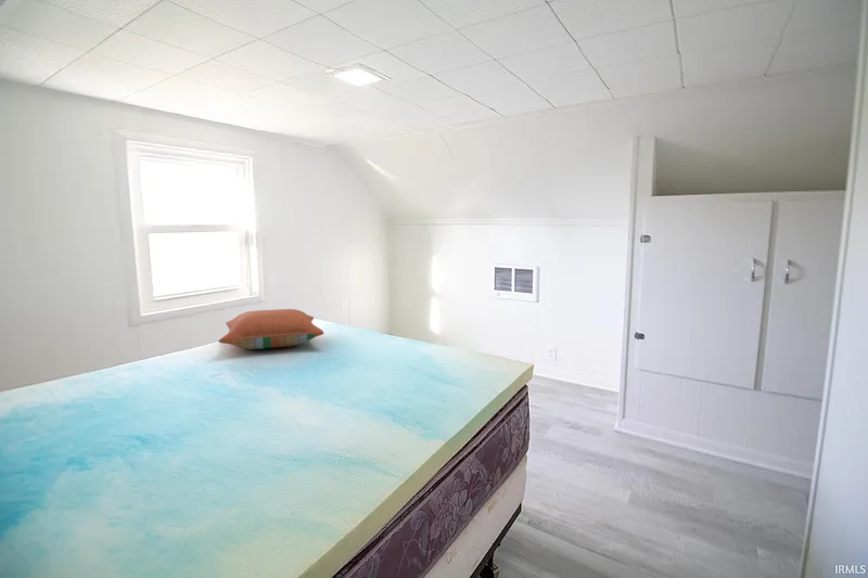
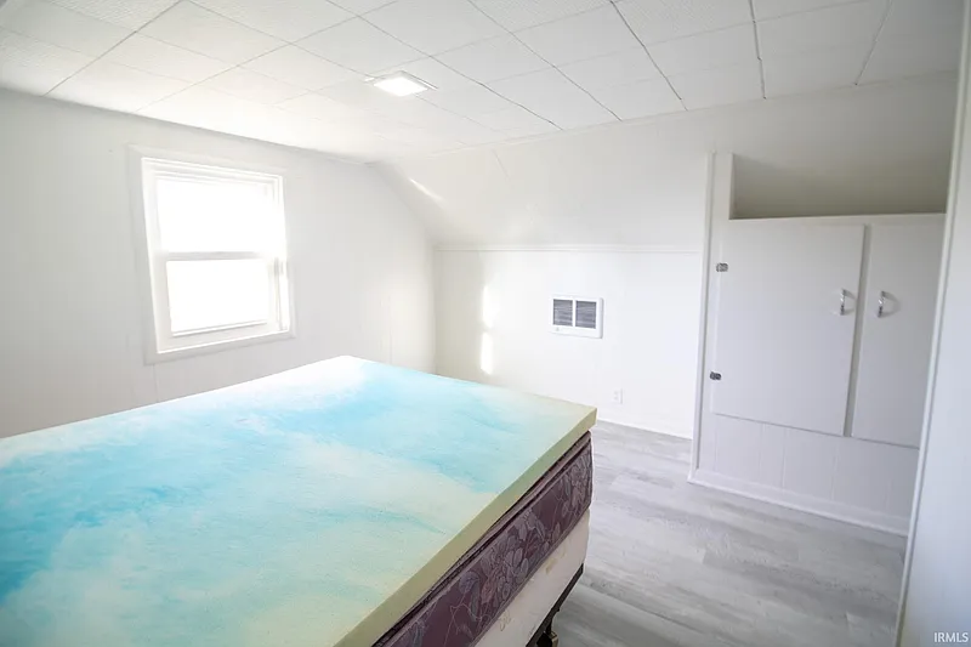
- pillow [217,308,326,350]
